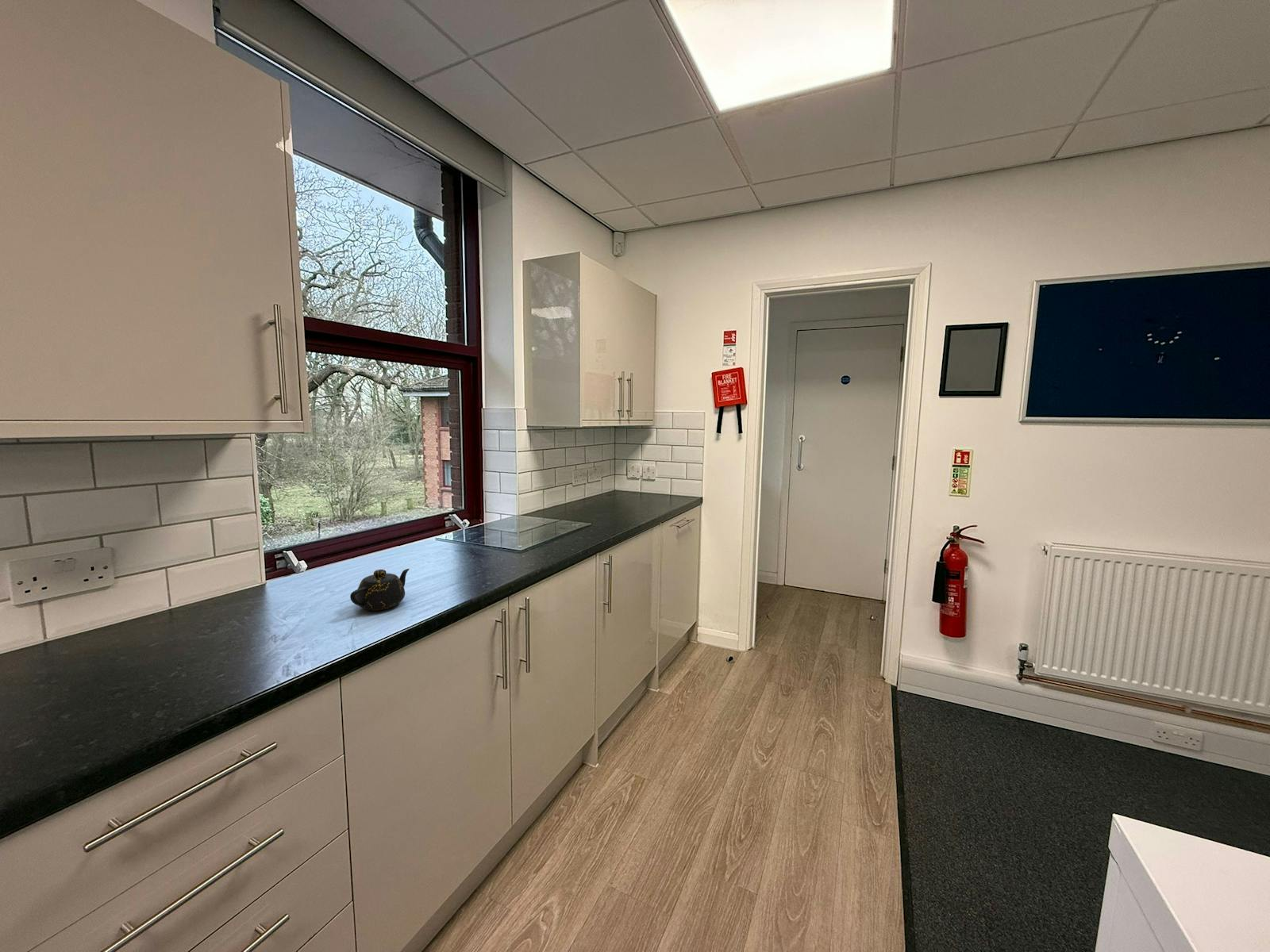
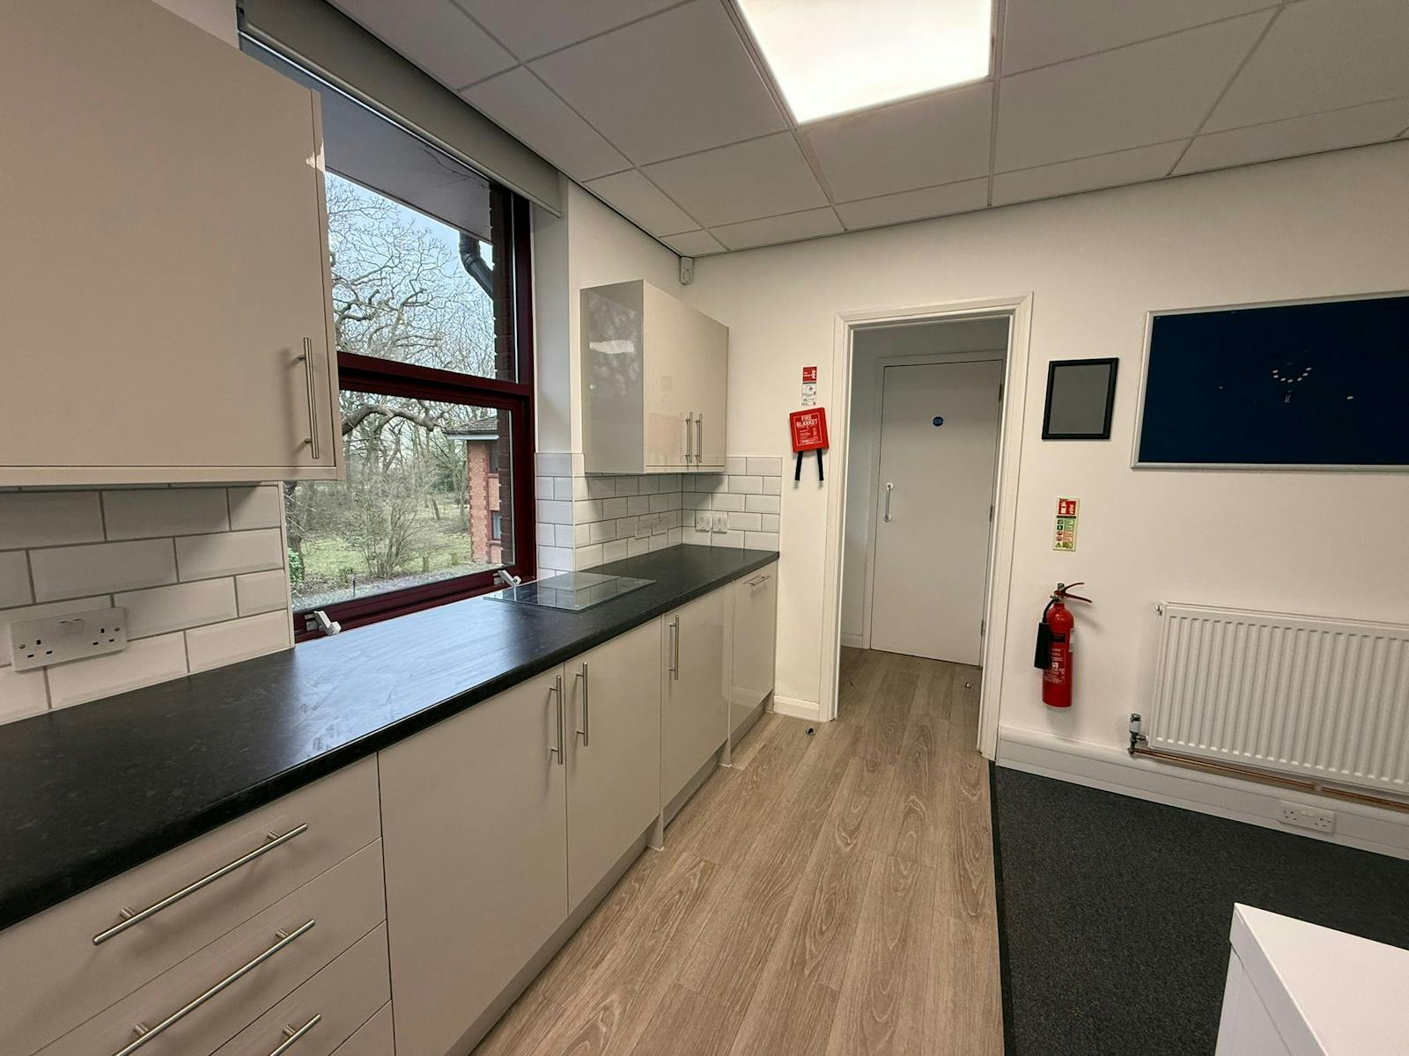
- teapot [349,568,410,612]
